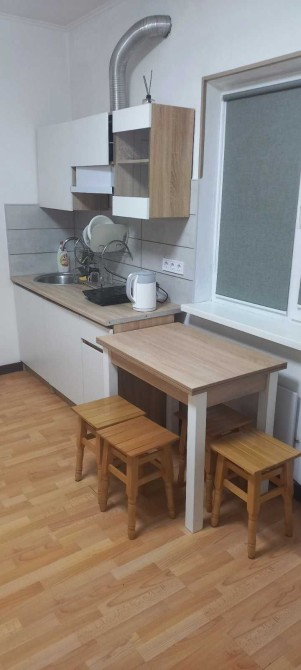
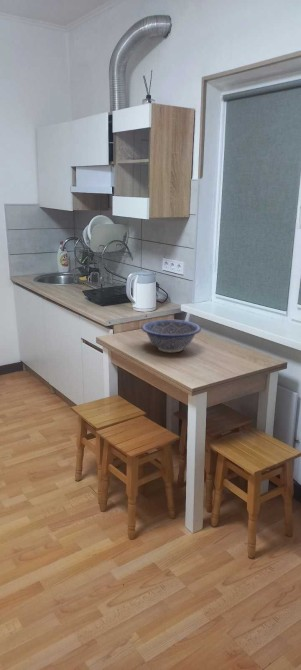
+ decorative bowl [140,319,202,354]
